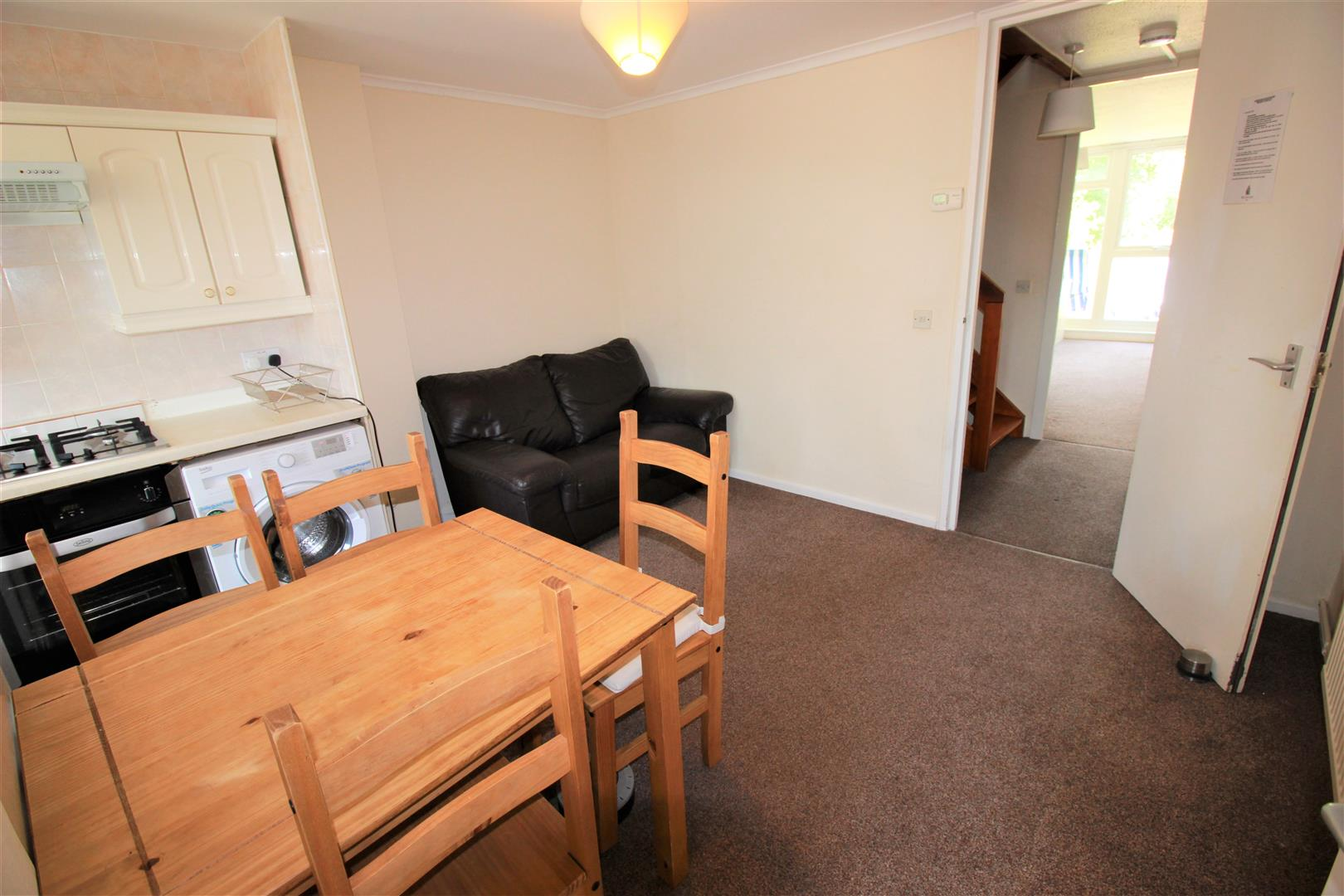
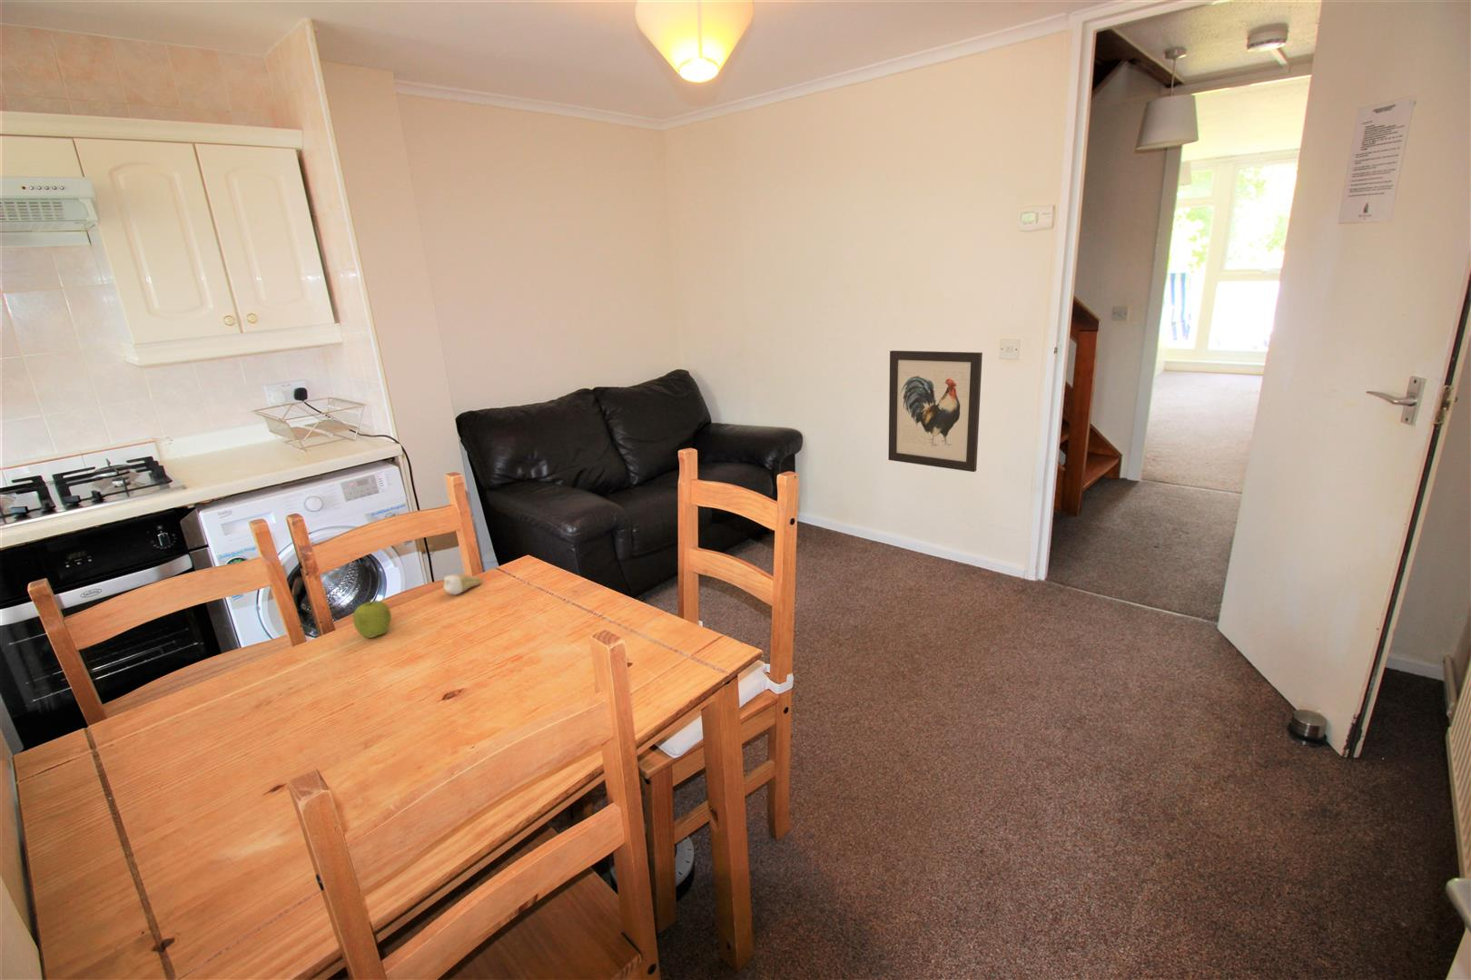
+ wall art [888,349,983,472]
+ tooth [442,573,483,595]
+ fruit [352,598,392,639]
